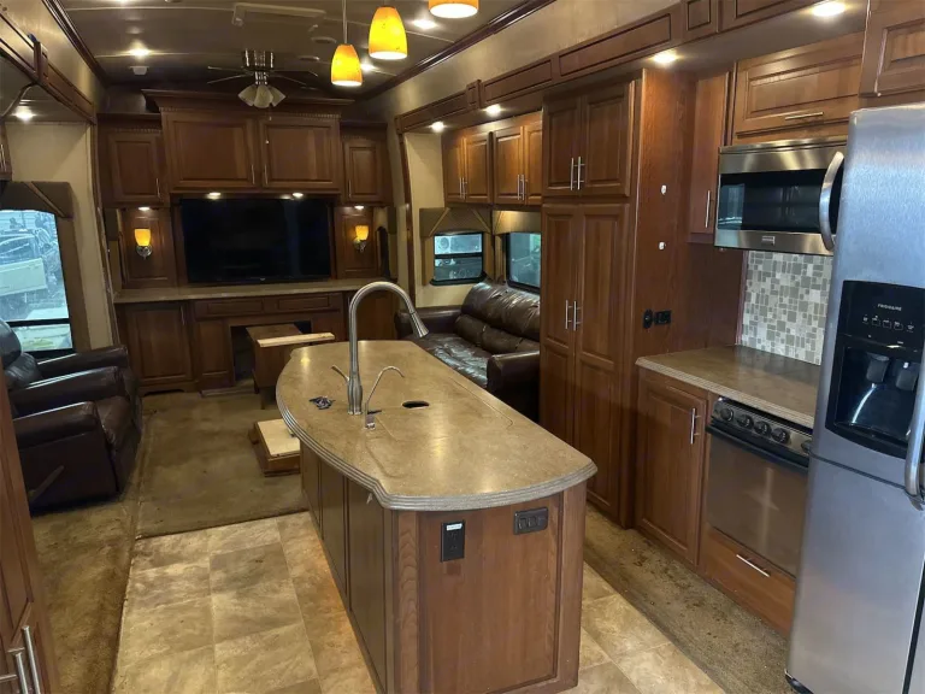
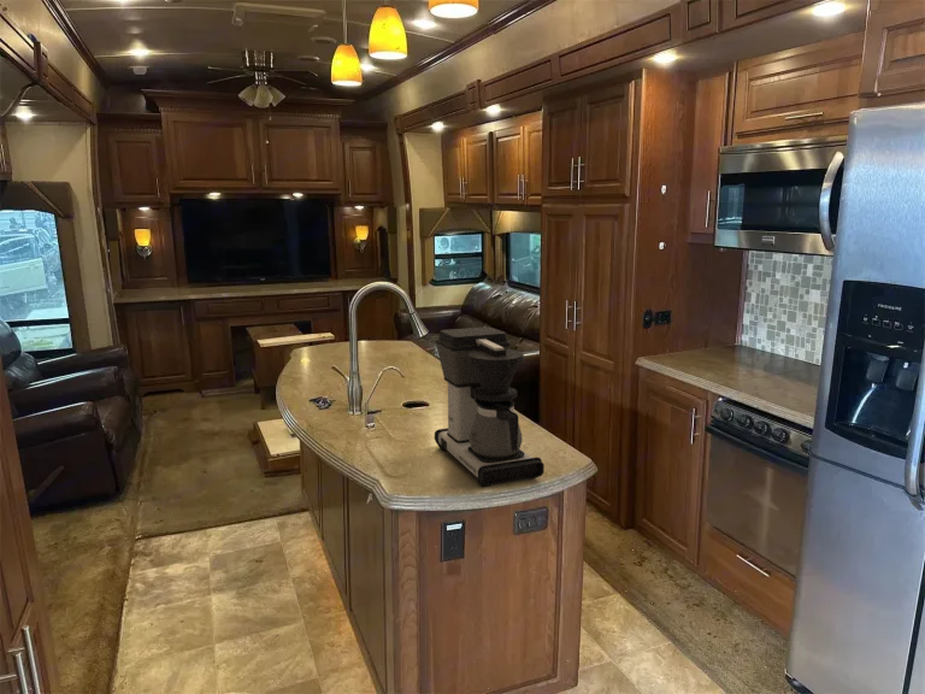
+ coffee maker [434,325,546,488]
